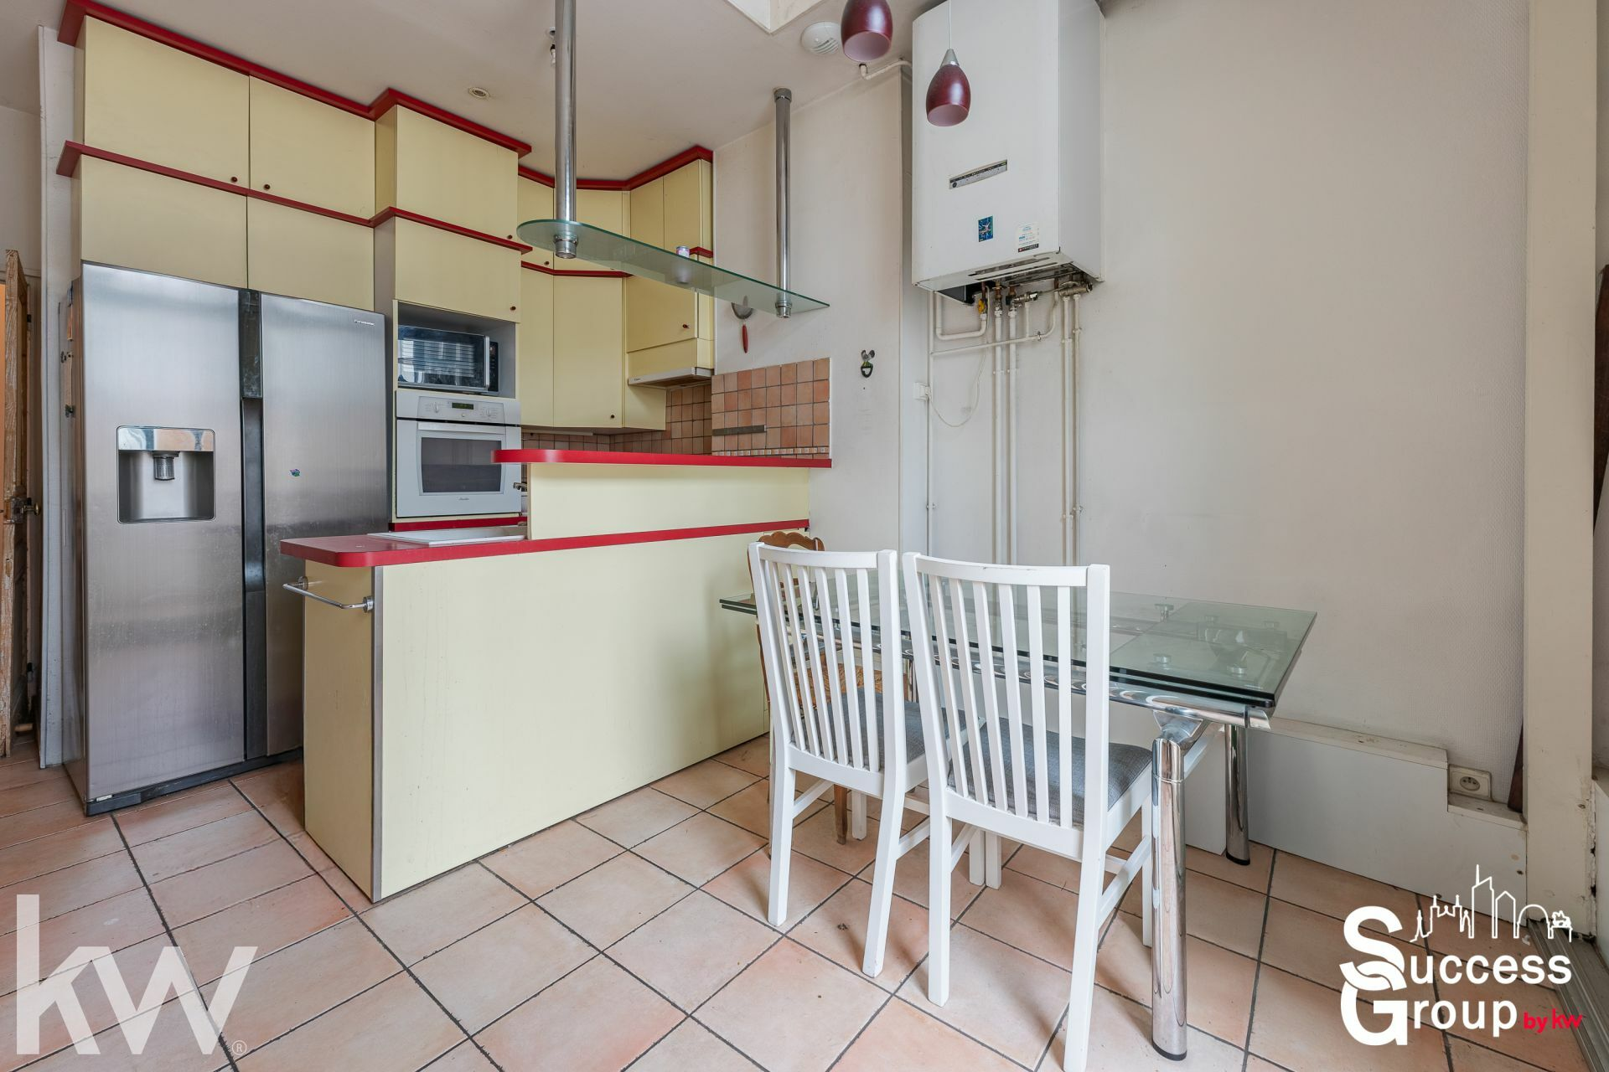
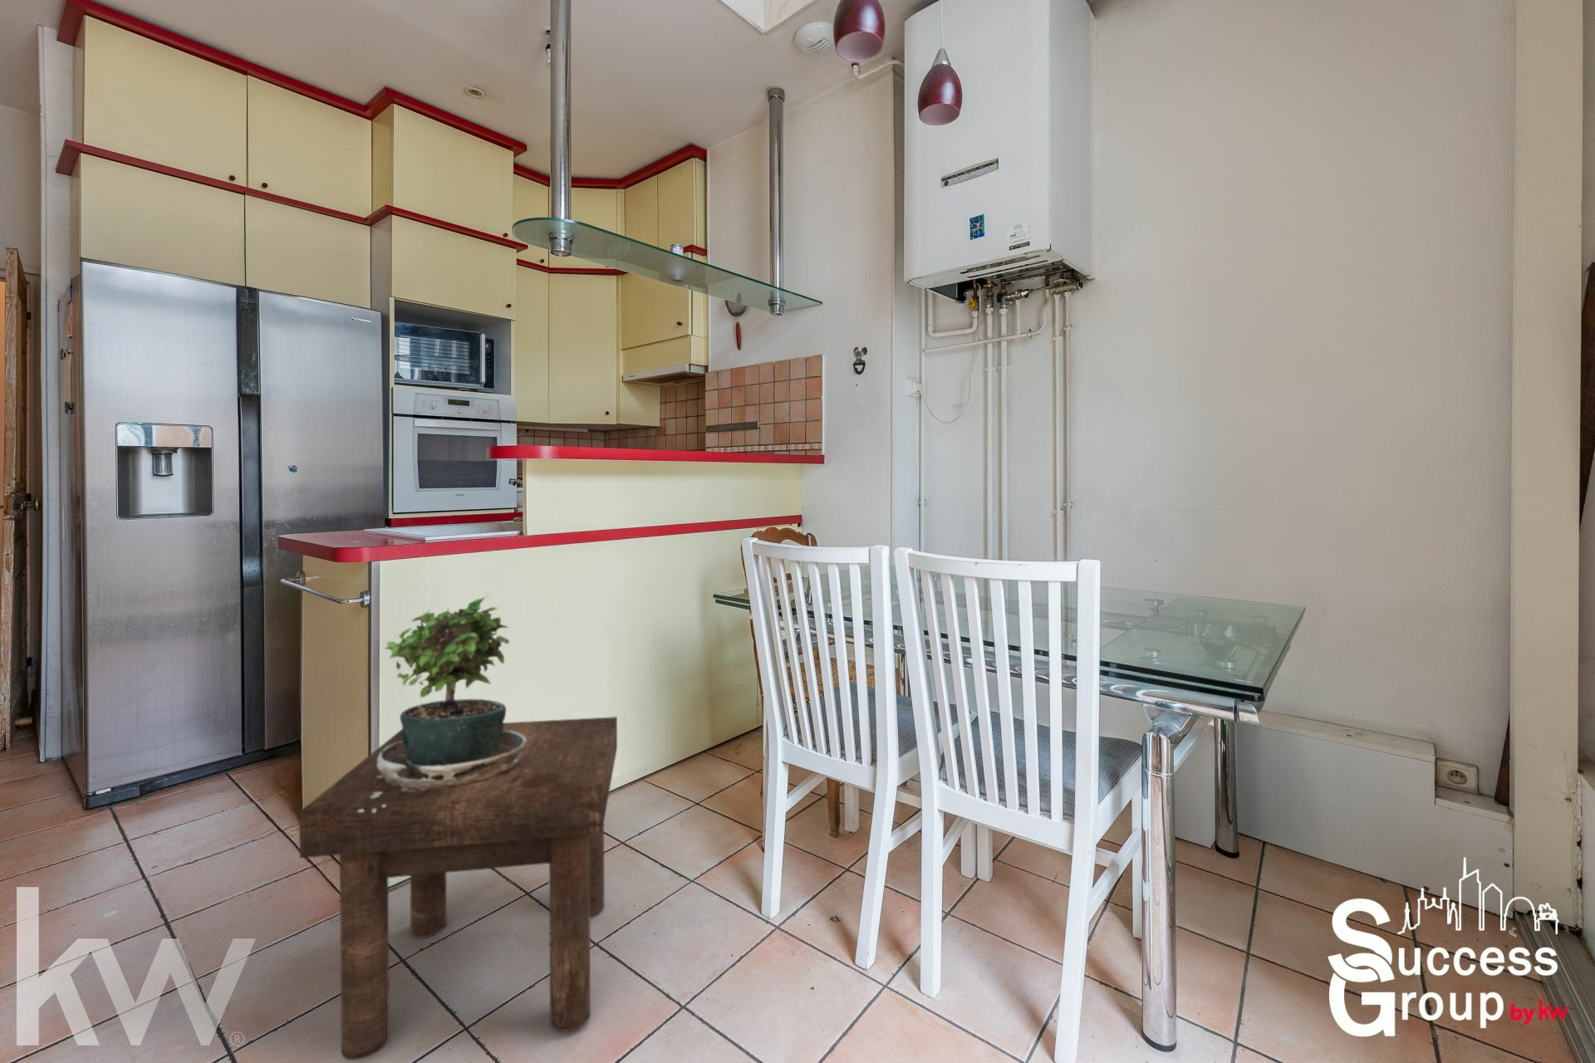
+ stool [298,715,618,1061]
+ potted plant [358,593,527,813]
